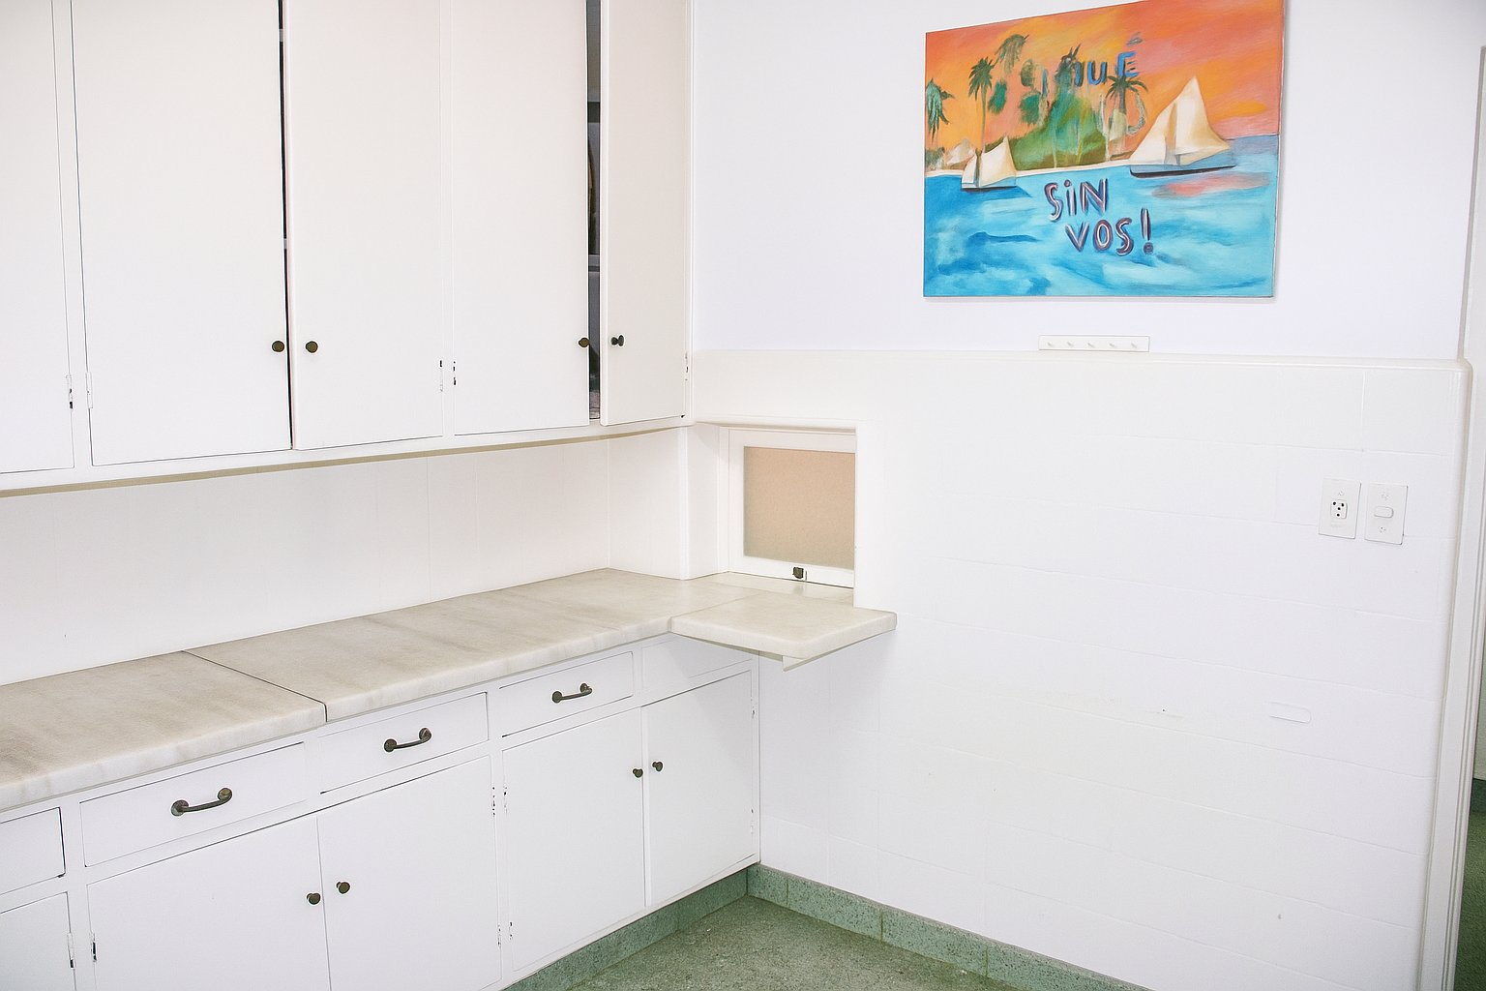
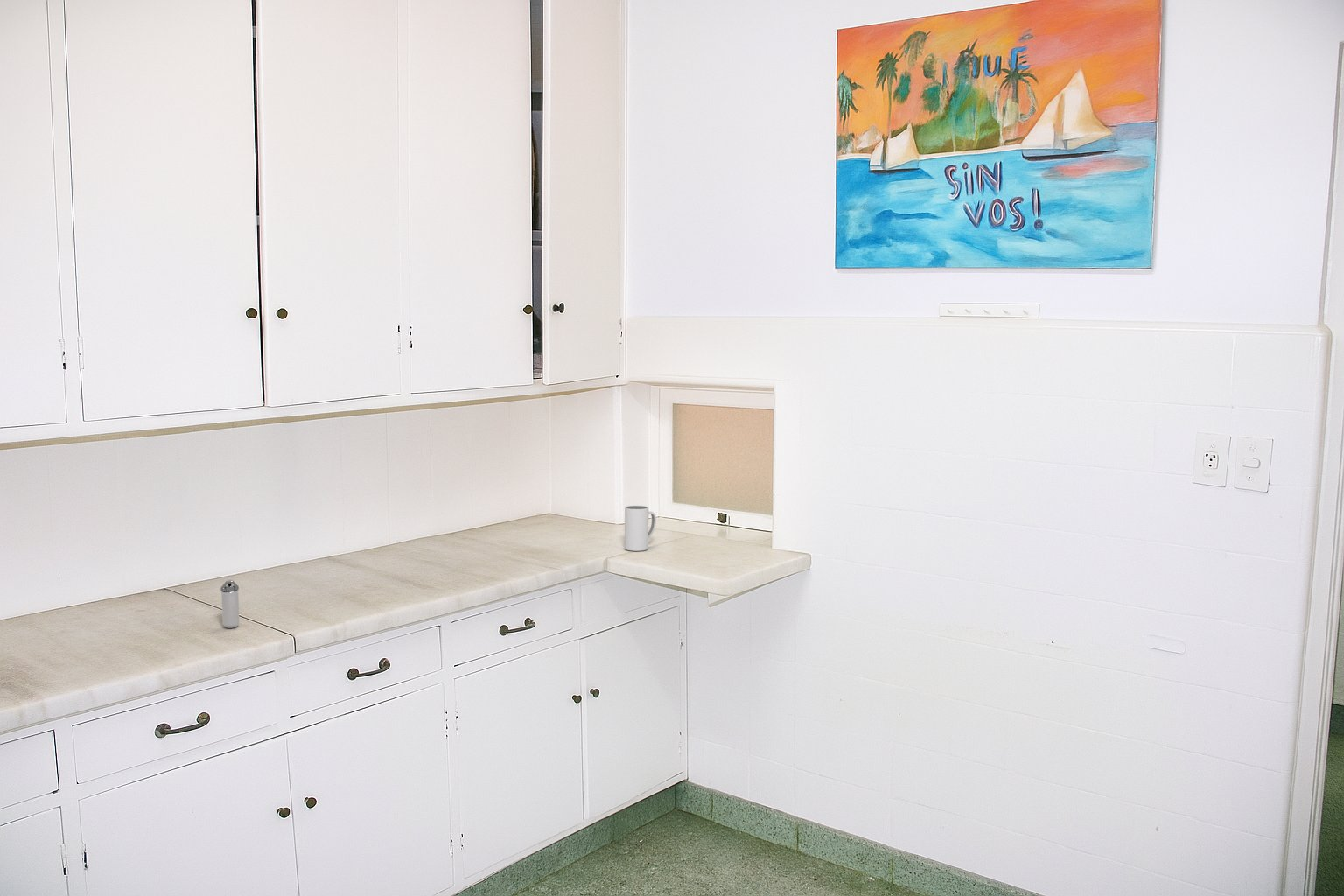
+ mug [624,505,657,552]
+ shaker [220,579,241,629]
